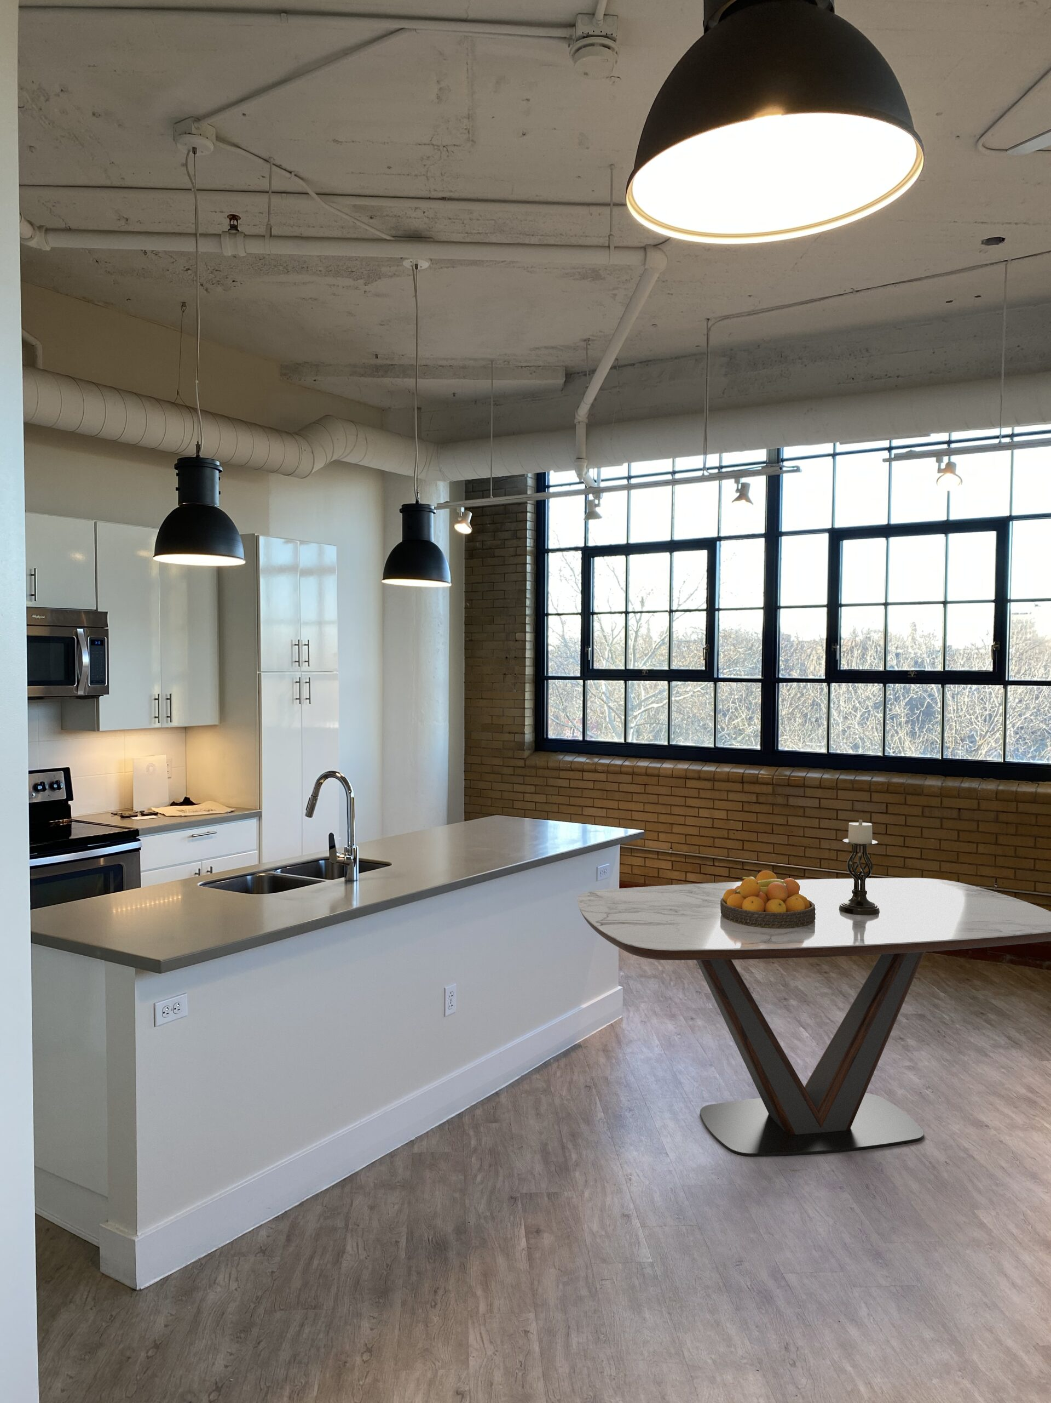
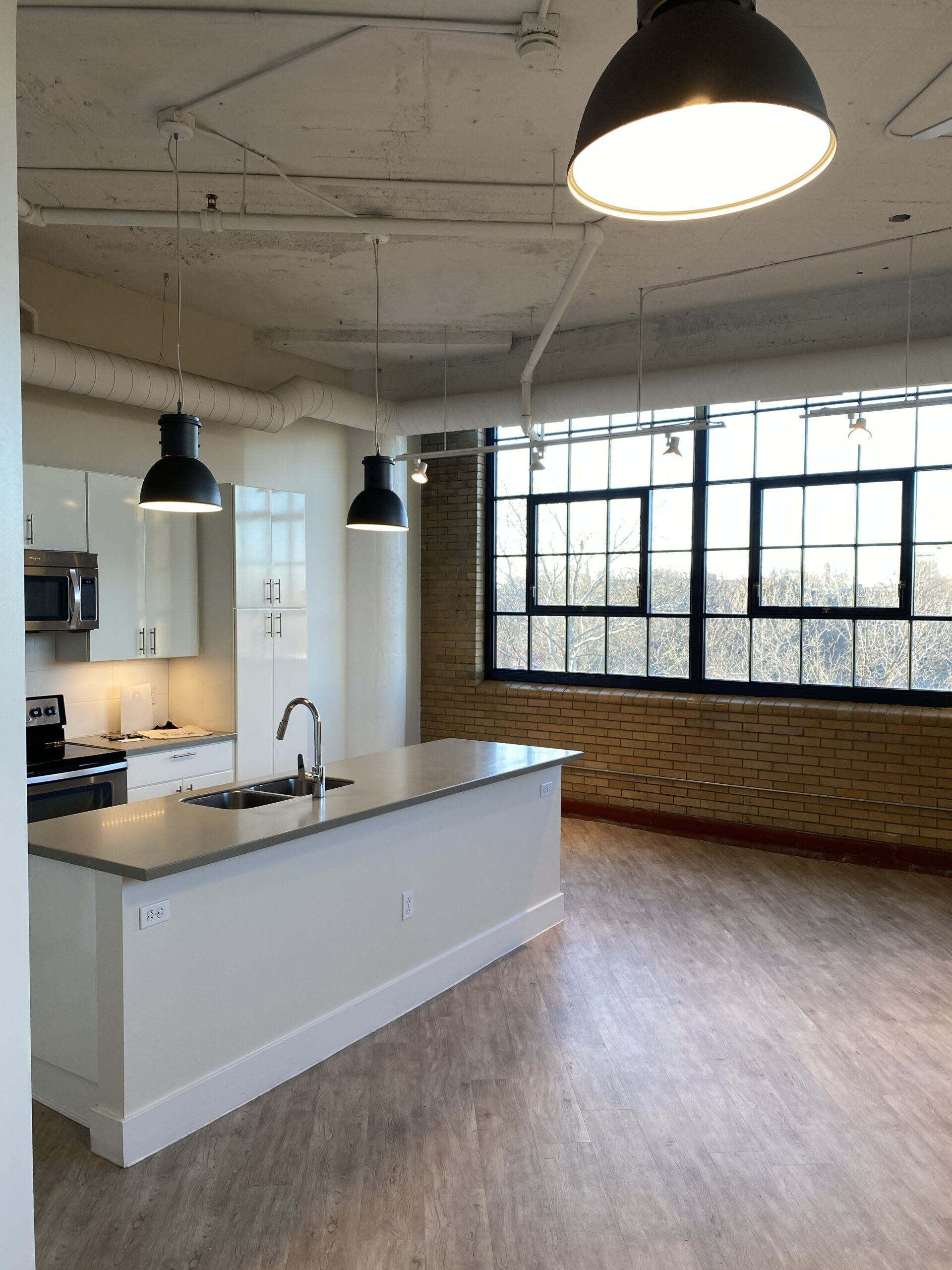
- dining table [577,877,1051,1157]
- candle holder [839,820,880,915]
- fruit bowl [721,869,816,928]
